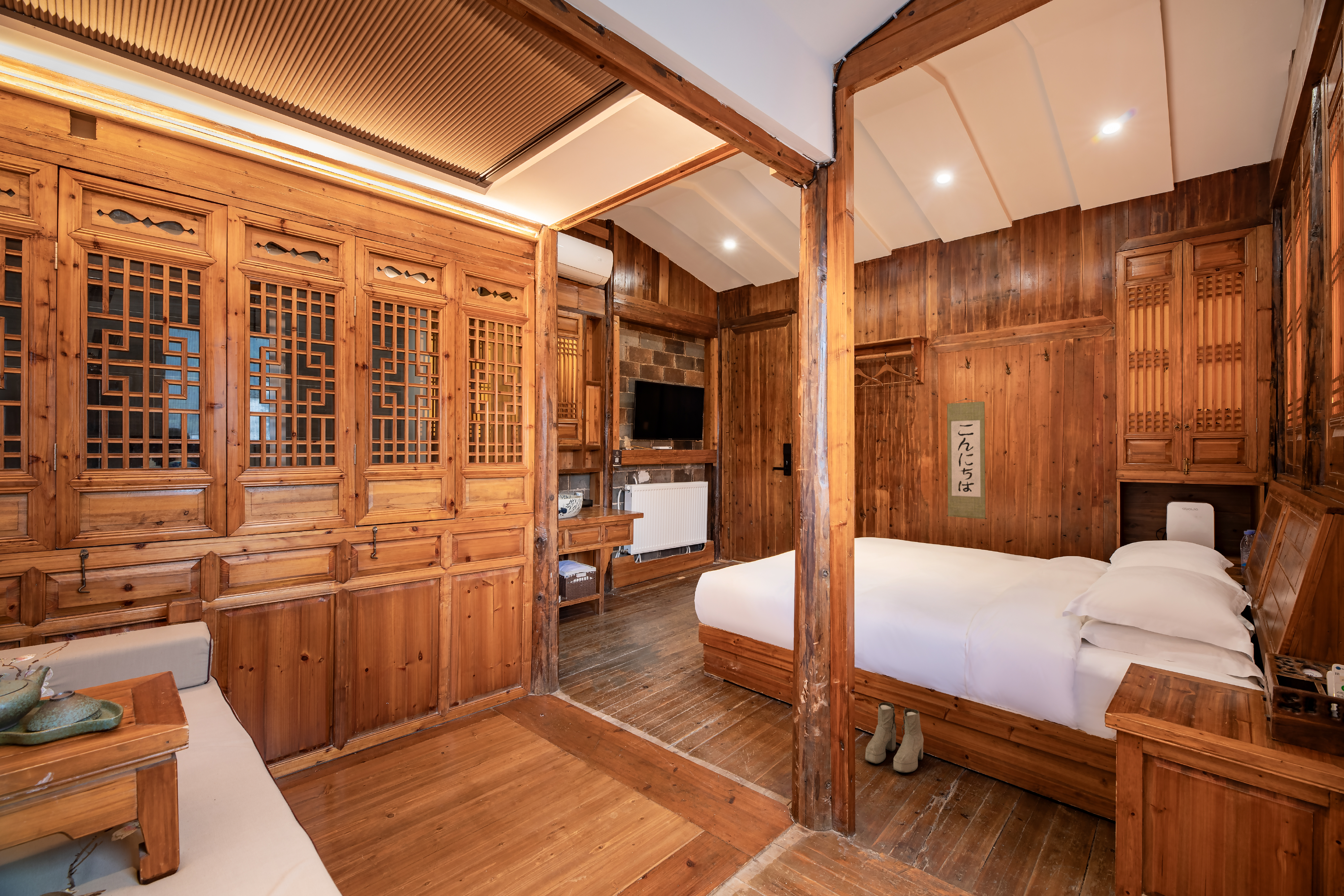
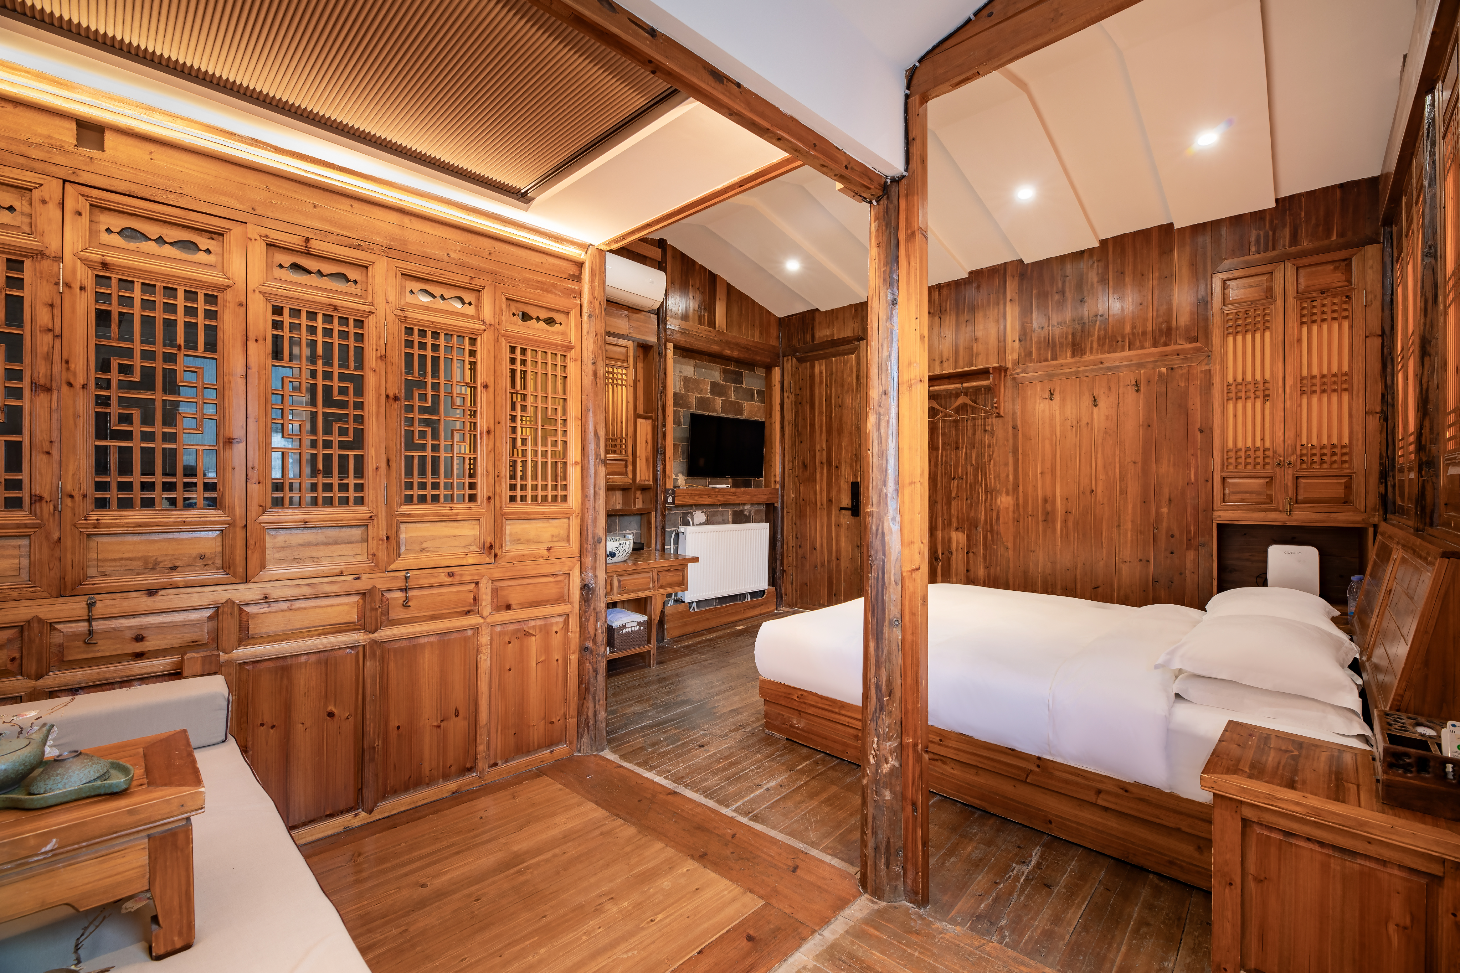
- boots [865,702,924,773]
- wall scroll [946,398,987,519]
